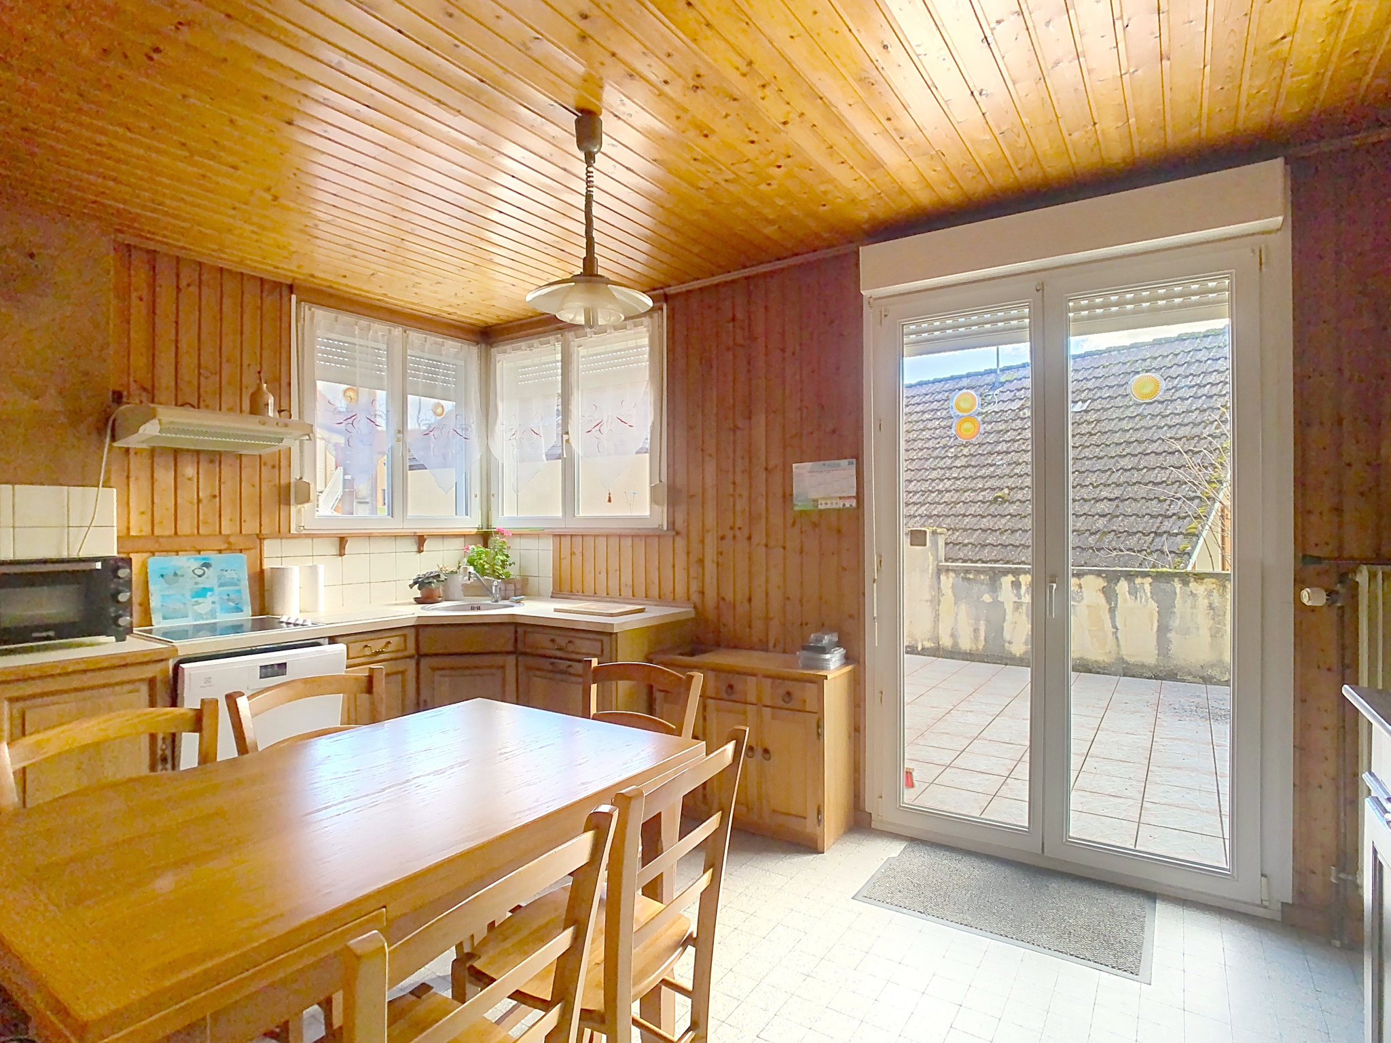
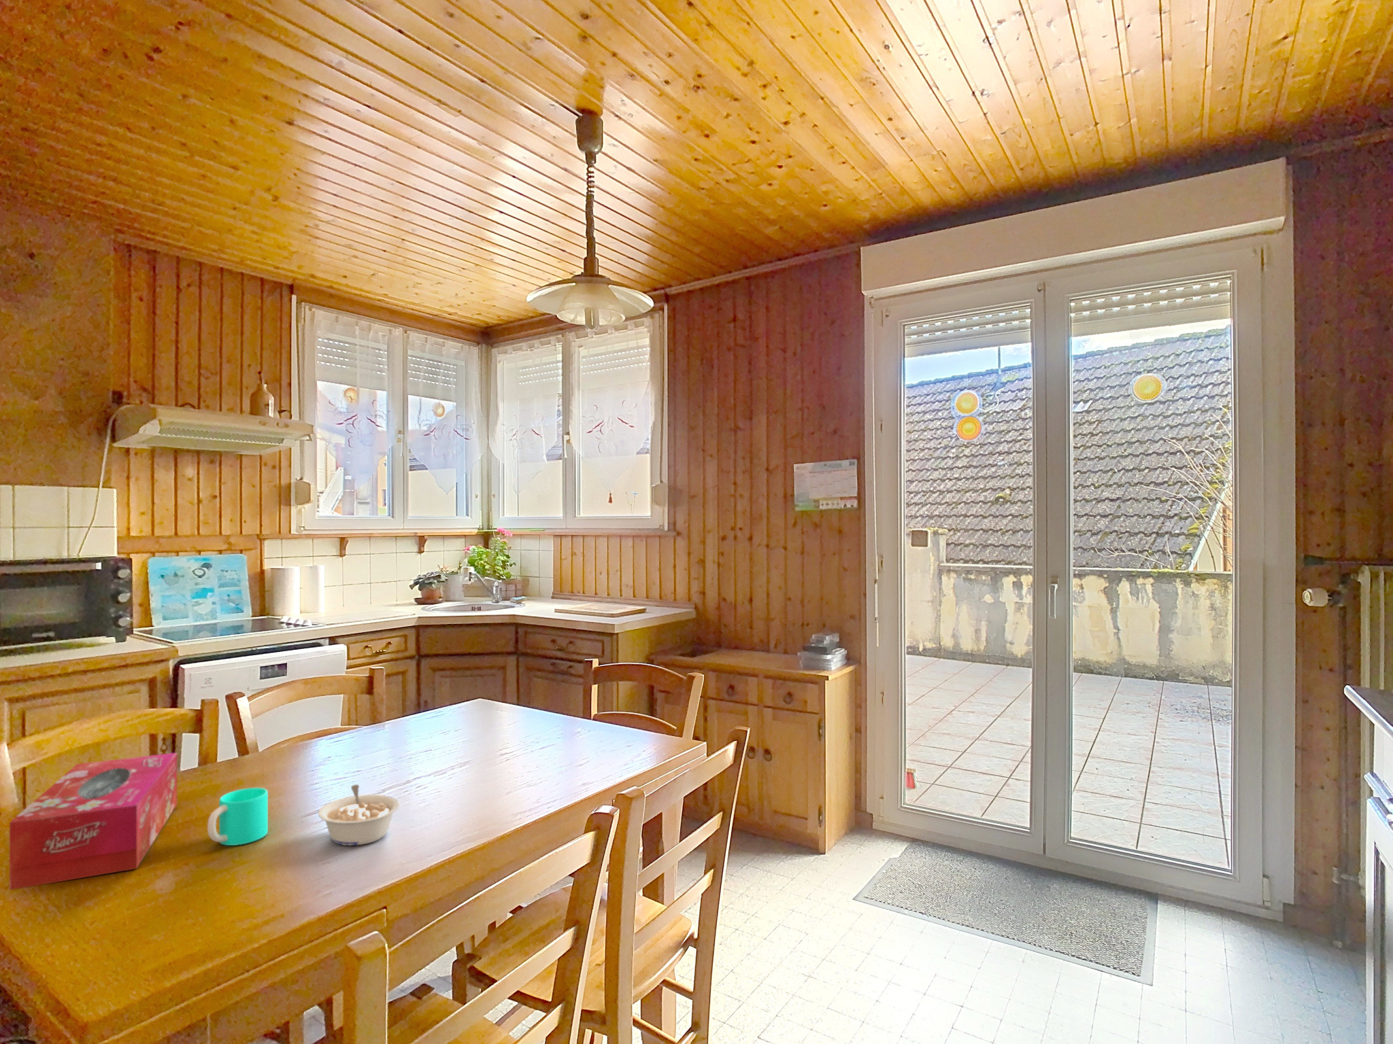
+ tissue box [9,751,178,892]
+ legume [318,784,400,847]
+ cup [207,787,269,847]
